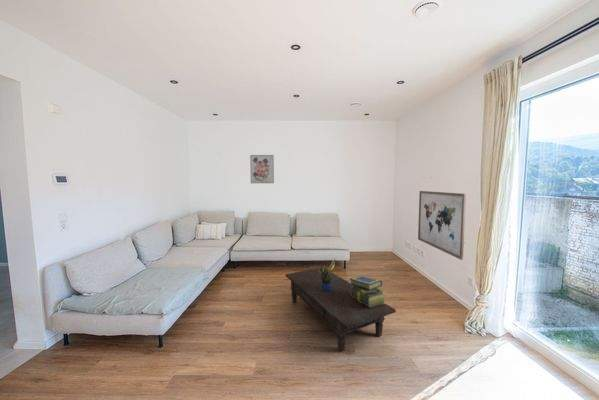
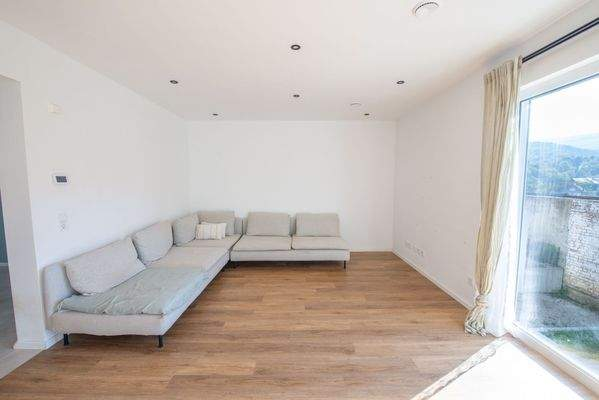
- wall art [249,154,275,184]
- coffee table [285,266,397,353]
- stack of books [349,274,387,308]
- wall art [417,190,467,261]
- potted plant [318,258,336,291]
